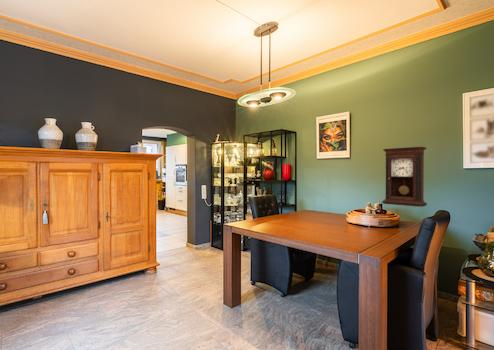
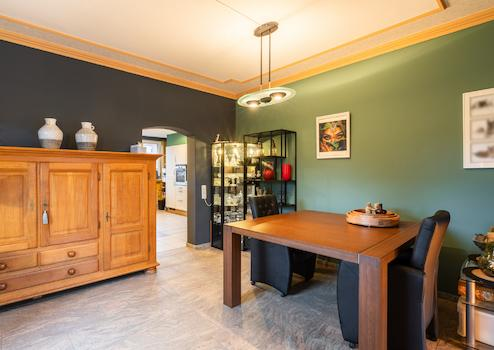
- pendulum clock [381,146,428,208]
